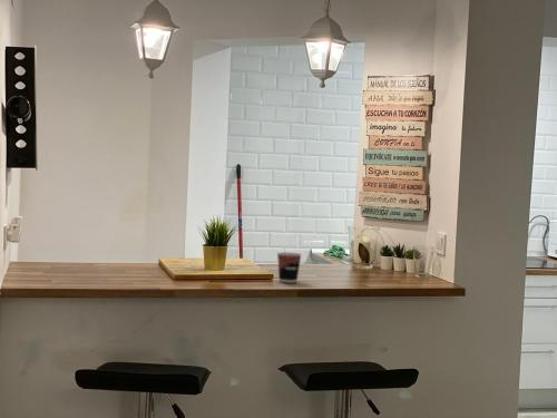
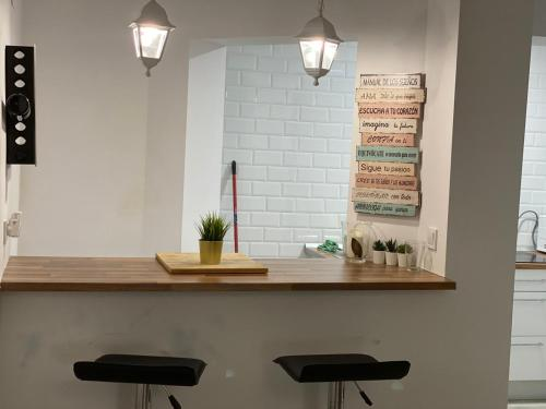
- cup [276,252,303,283]
